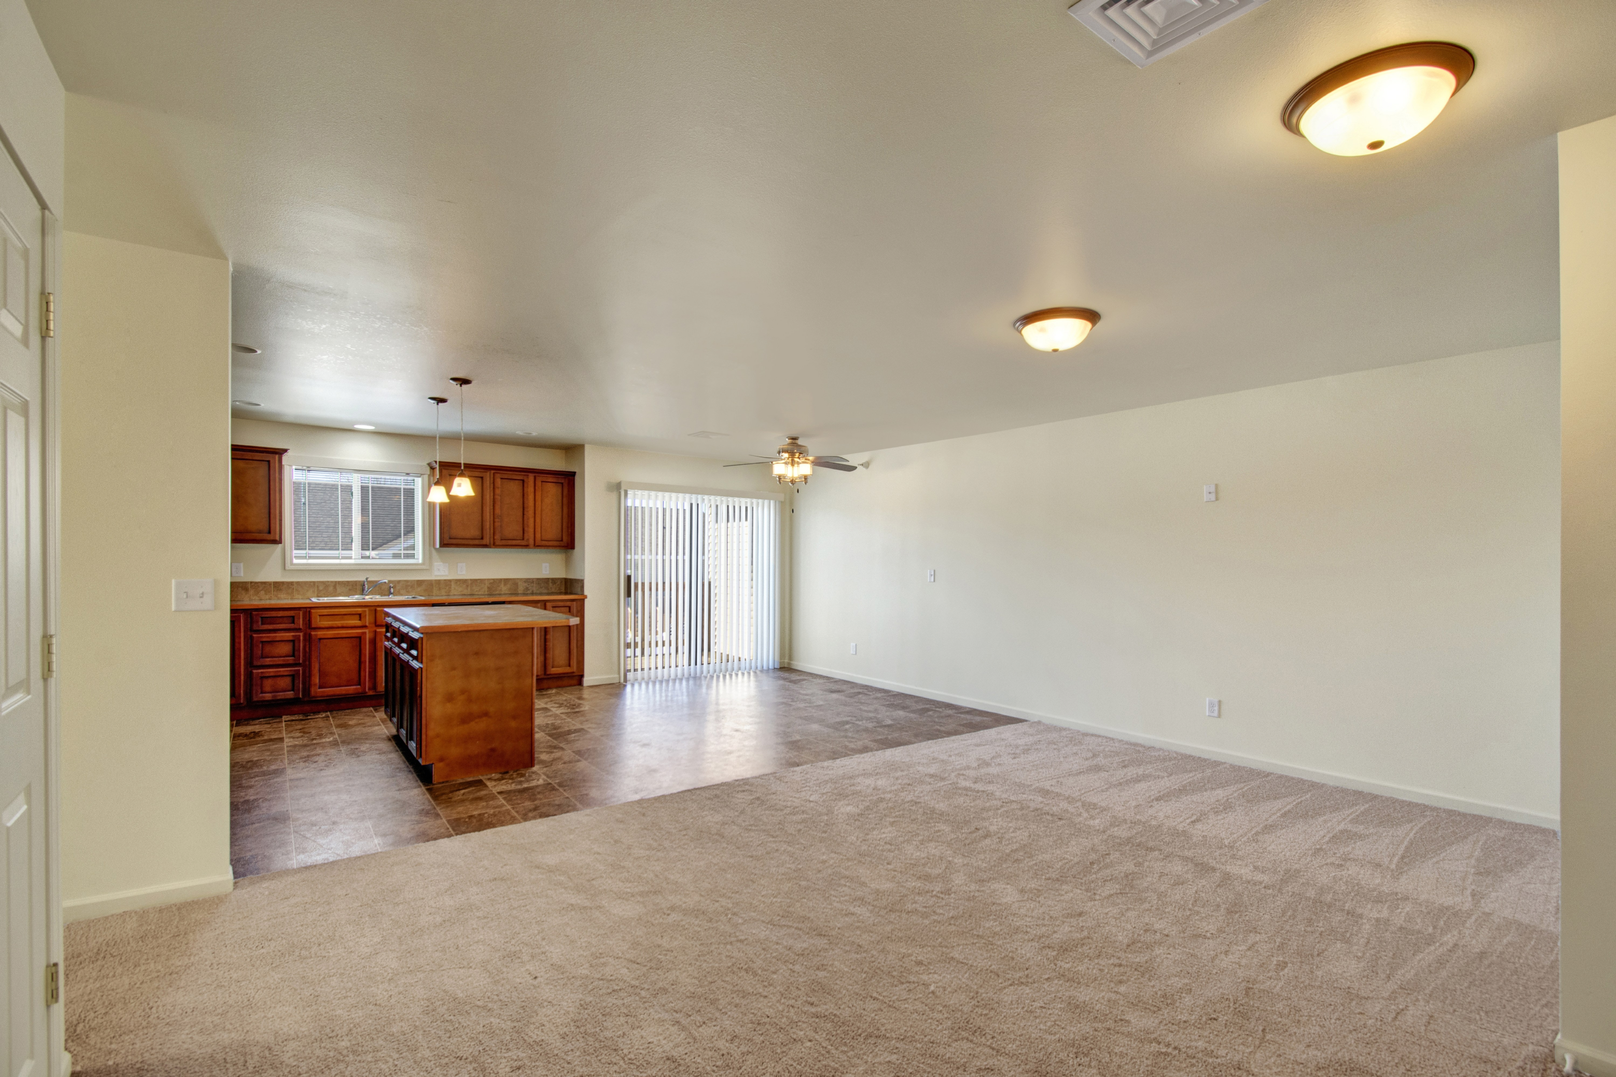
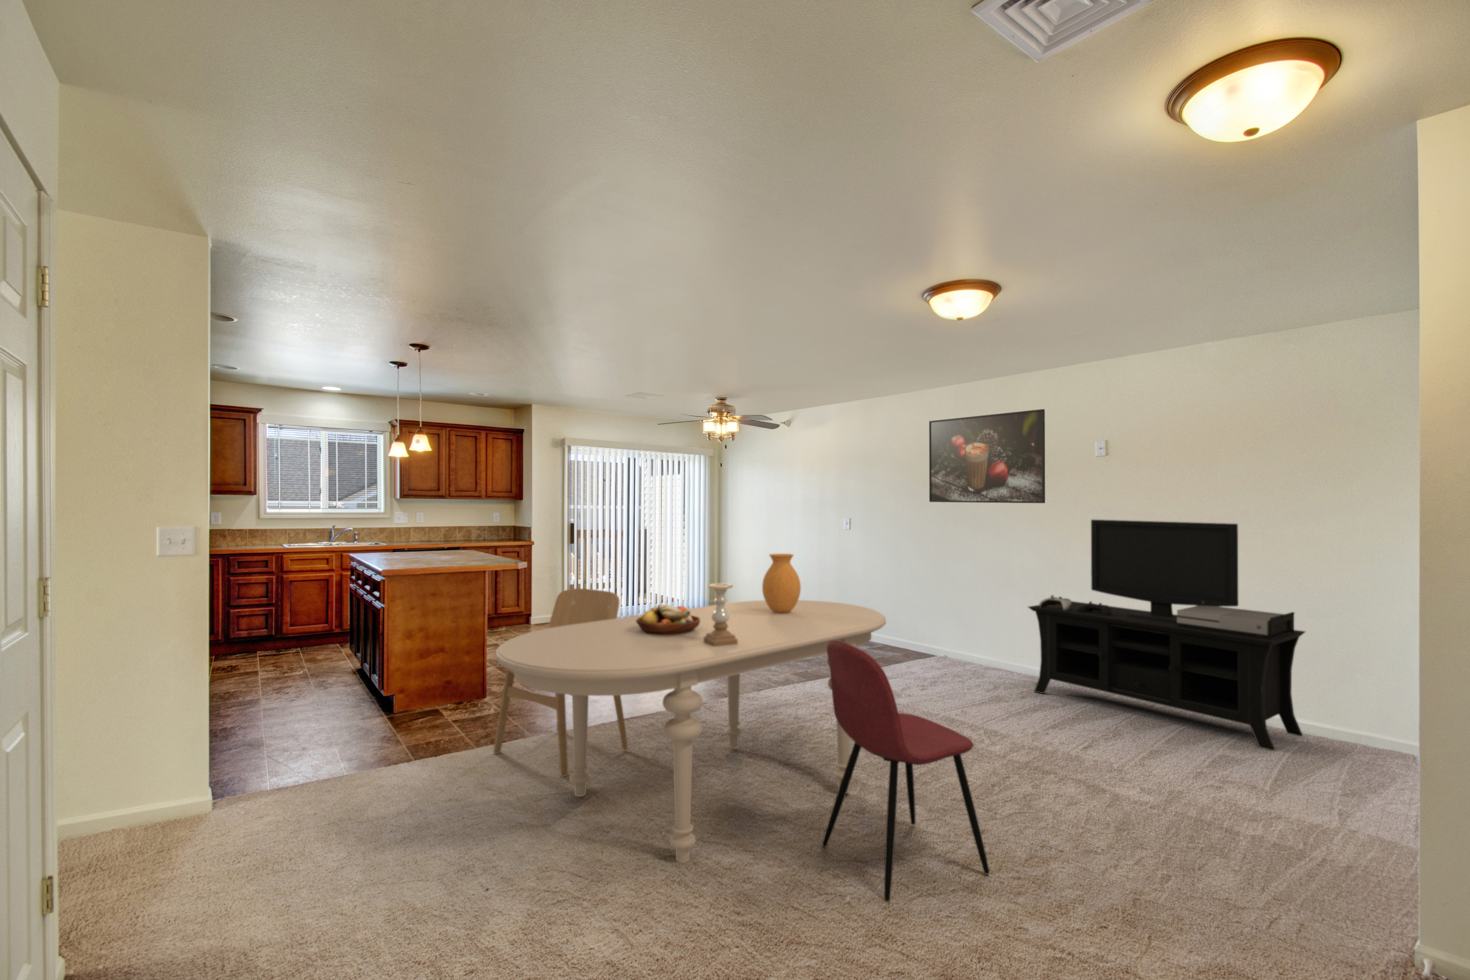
+ media console [1027,520,1306,751]
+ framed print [929,409,1046,503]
+ fruit bowl [635,604,700,634]
+ candle holder [703,583,737,646]
+ dining chair [821,641,990,902]
+ dining chair [493,588,629,778]
+ vase [762,553,801,612]
+ dining table [494,599,886,863]
